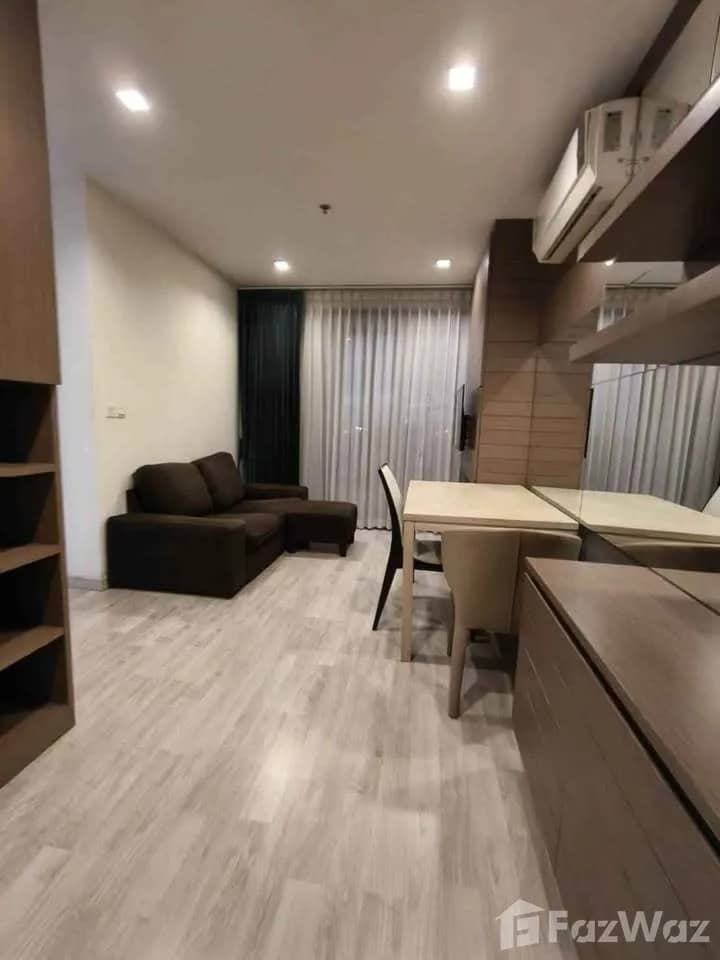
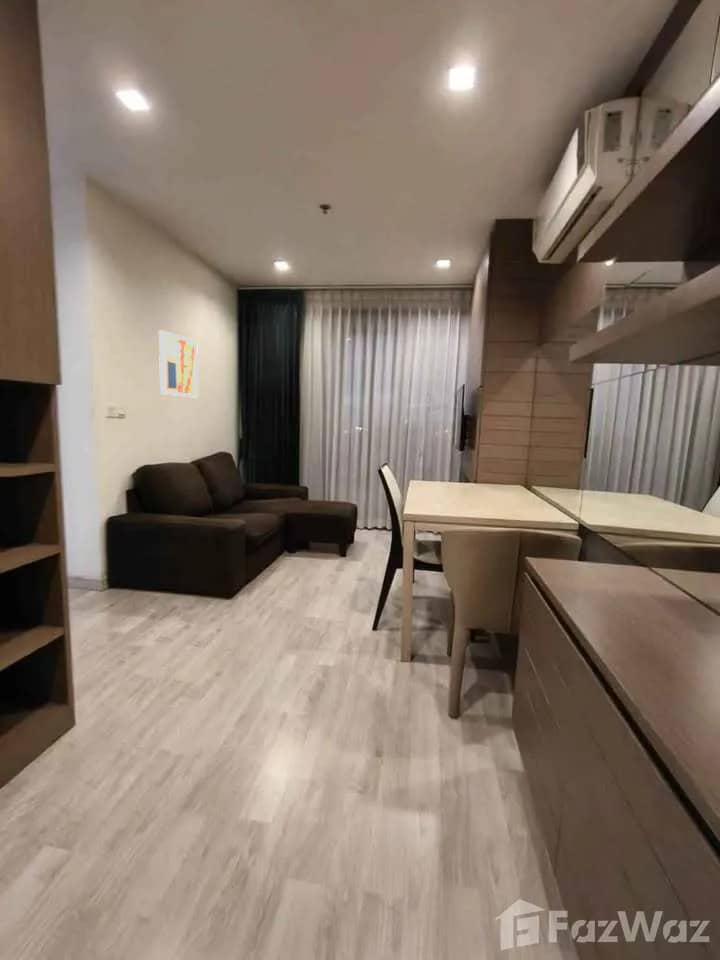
+ wall art [158,329,199,399]
